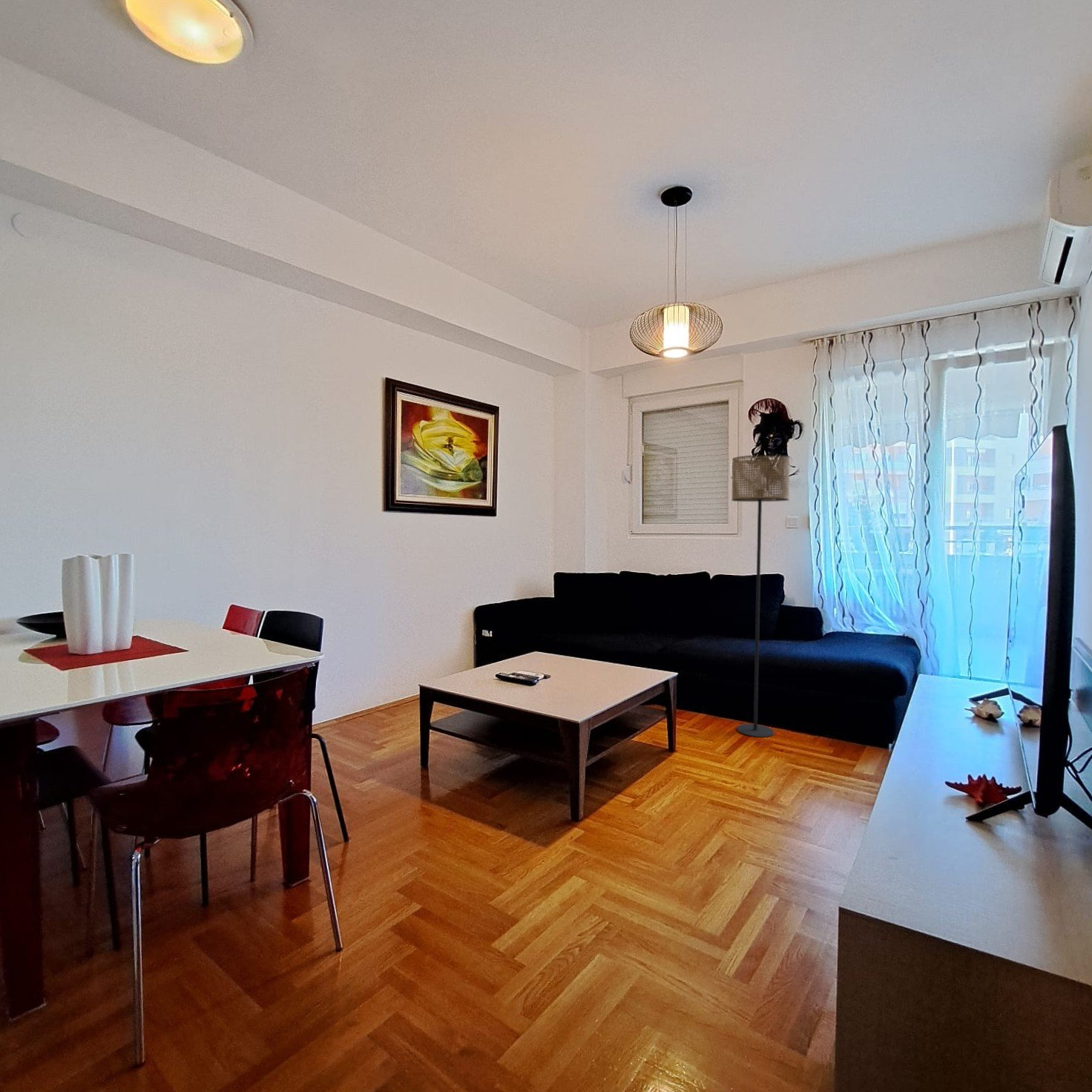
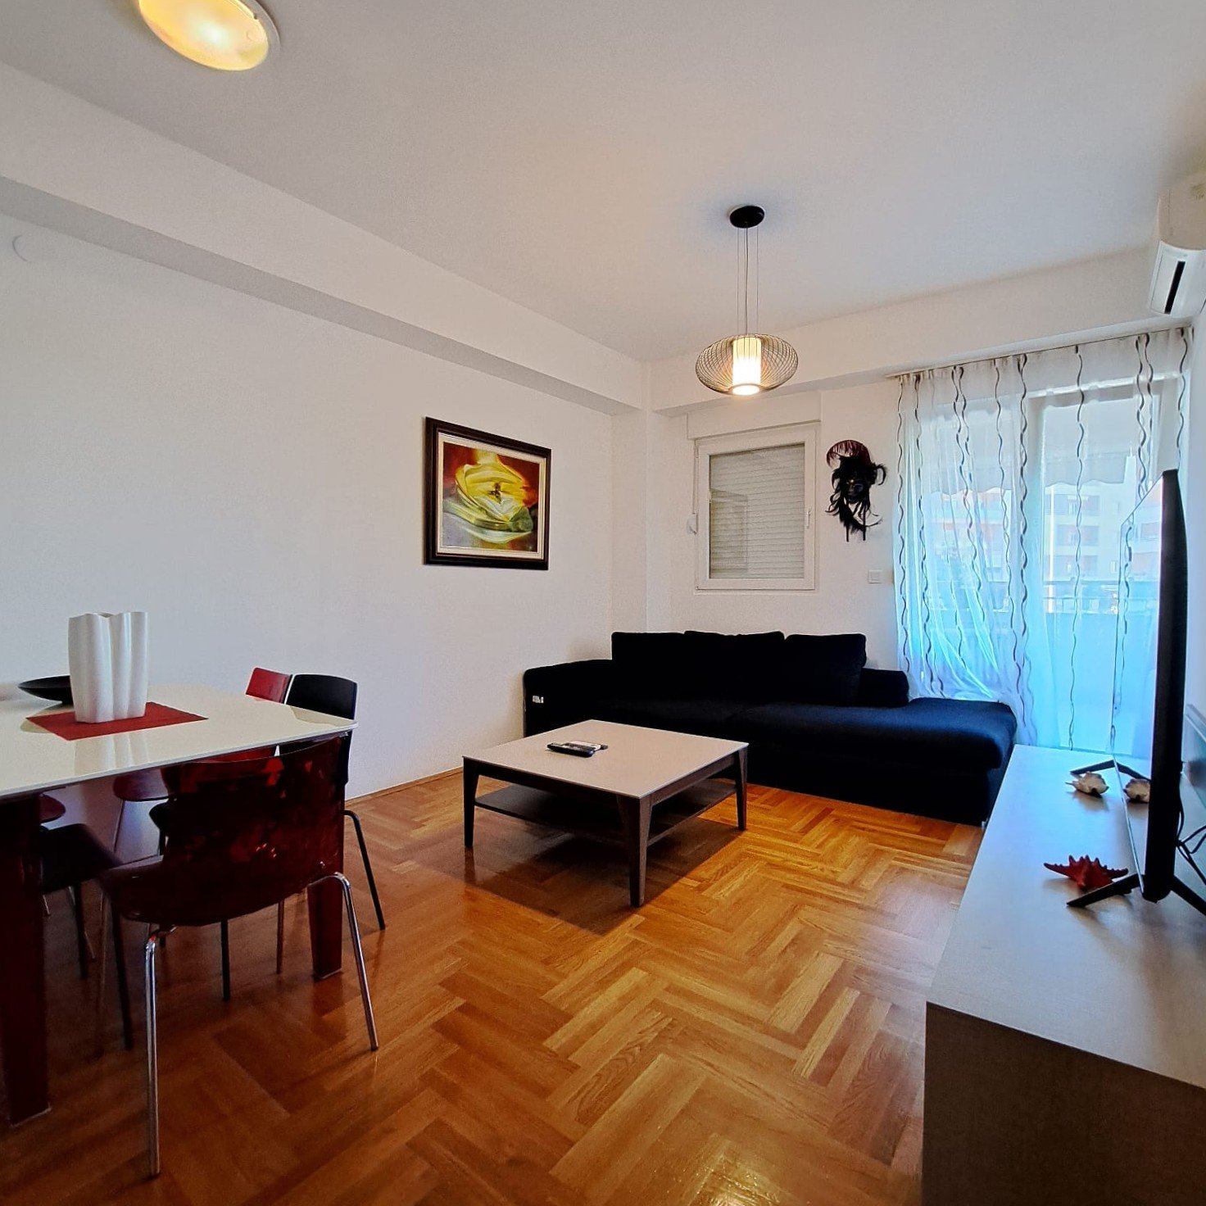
- floor lamp [731,454,791,738]
